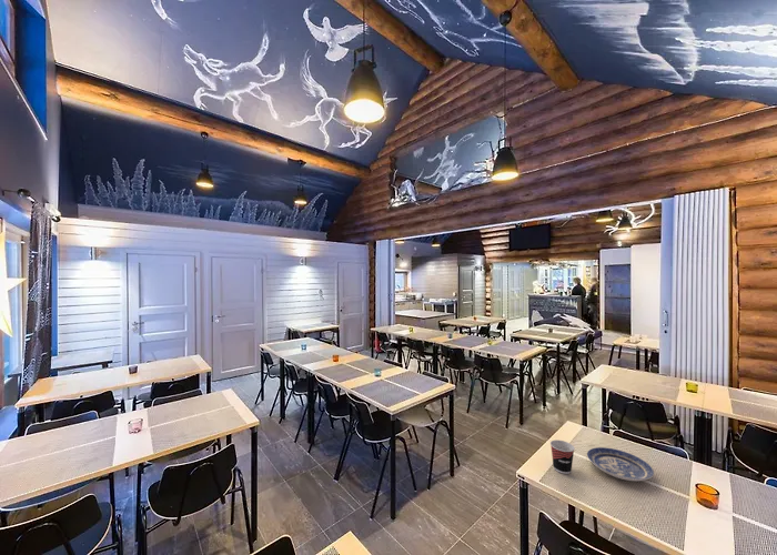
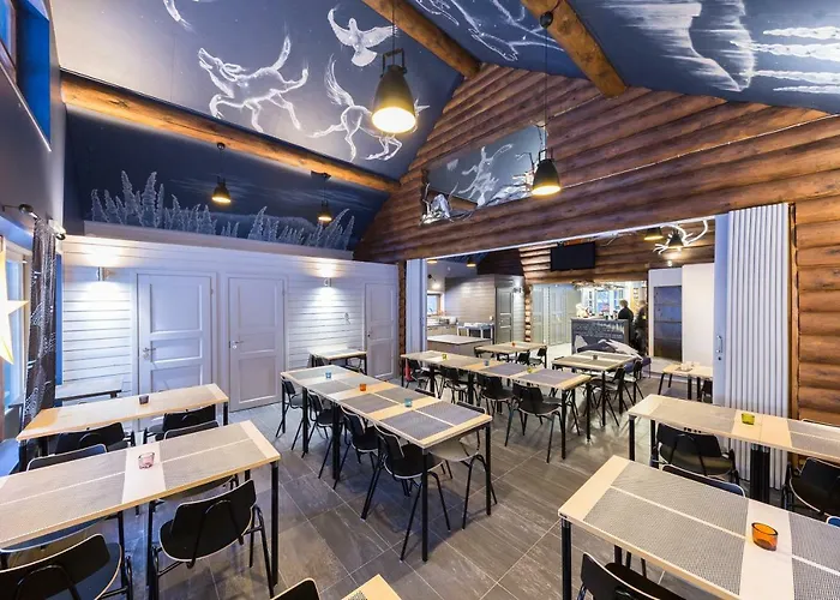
- cup [549,438,575,475]
- plate [586,446,655,482]
